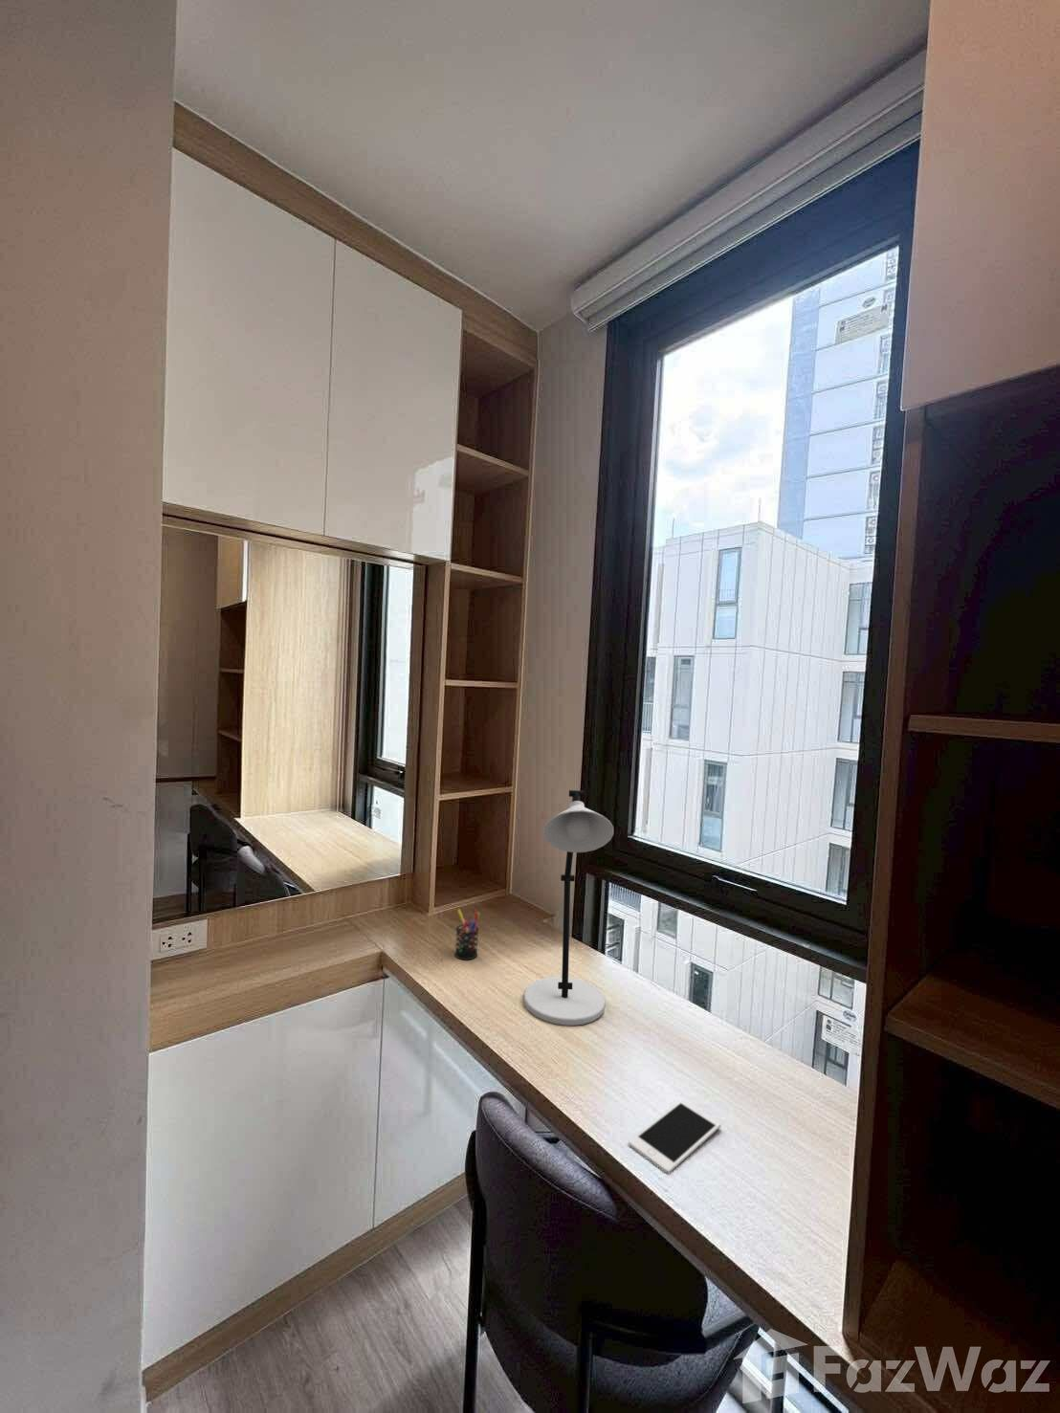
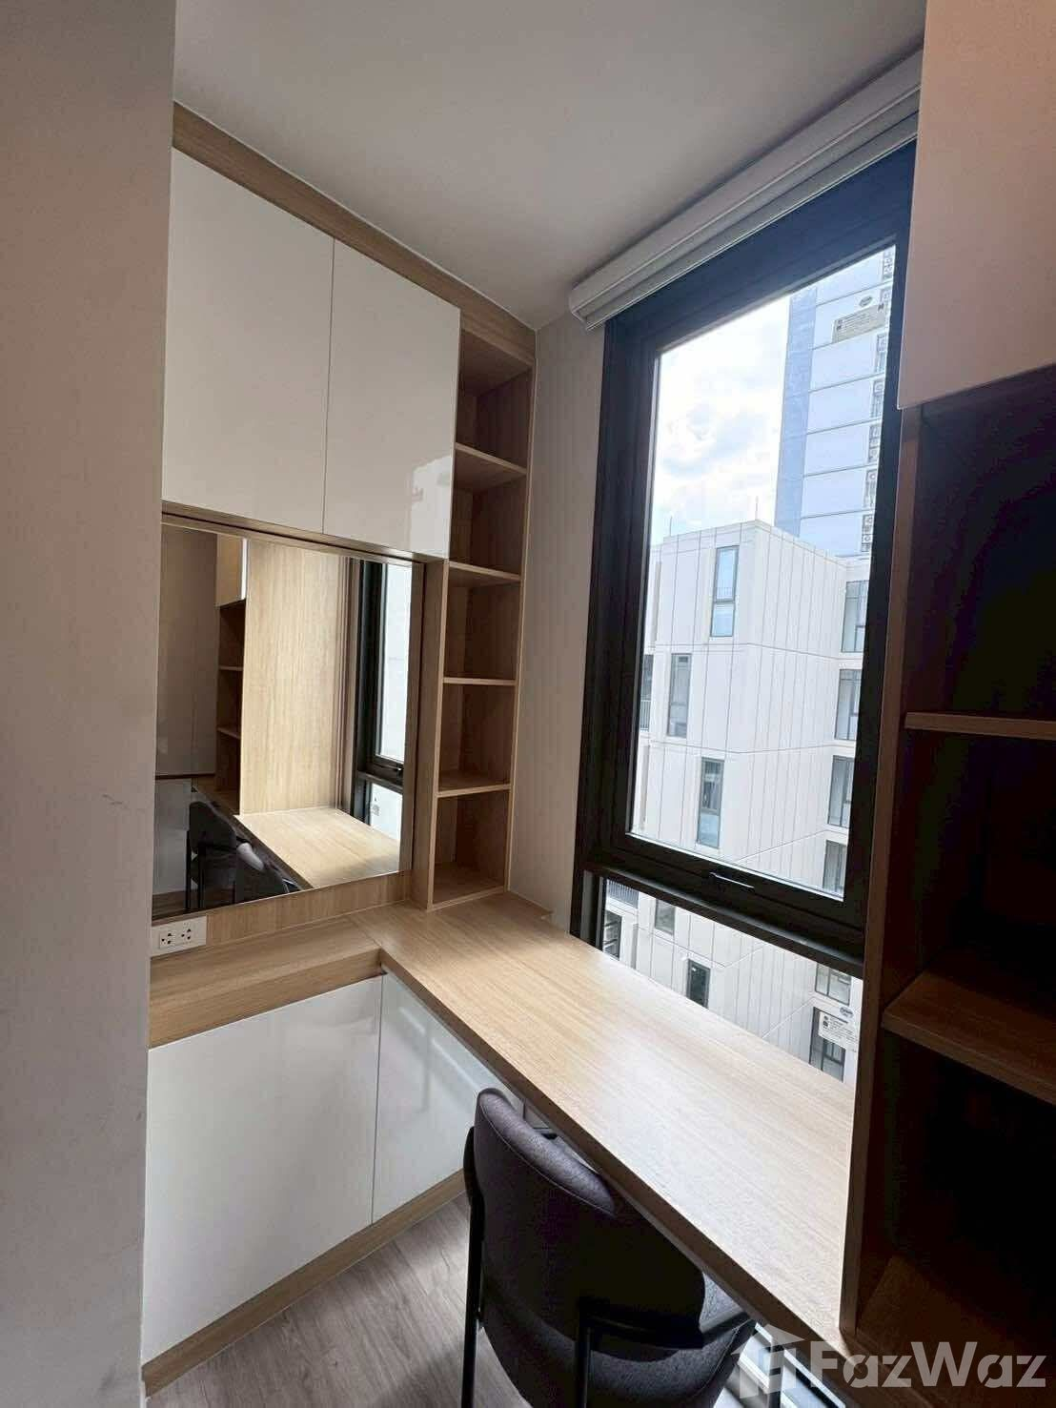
- pen holder [453,907,481,961]
- desk lamp [523,789,615,1027]
- cell phone [628,1098,723,1175]
